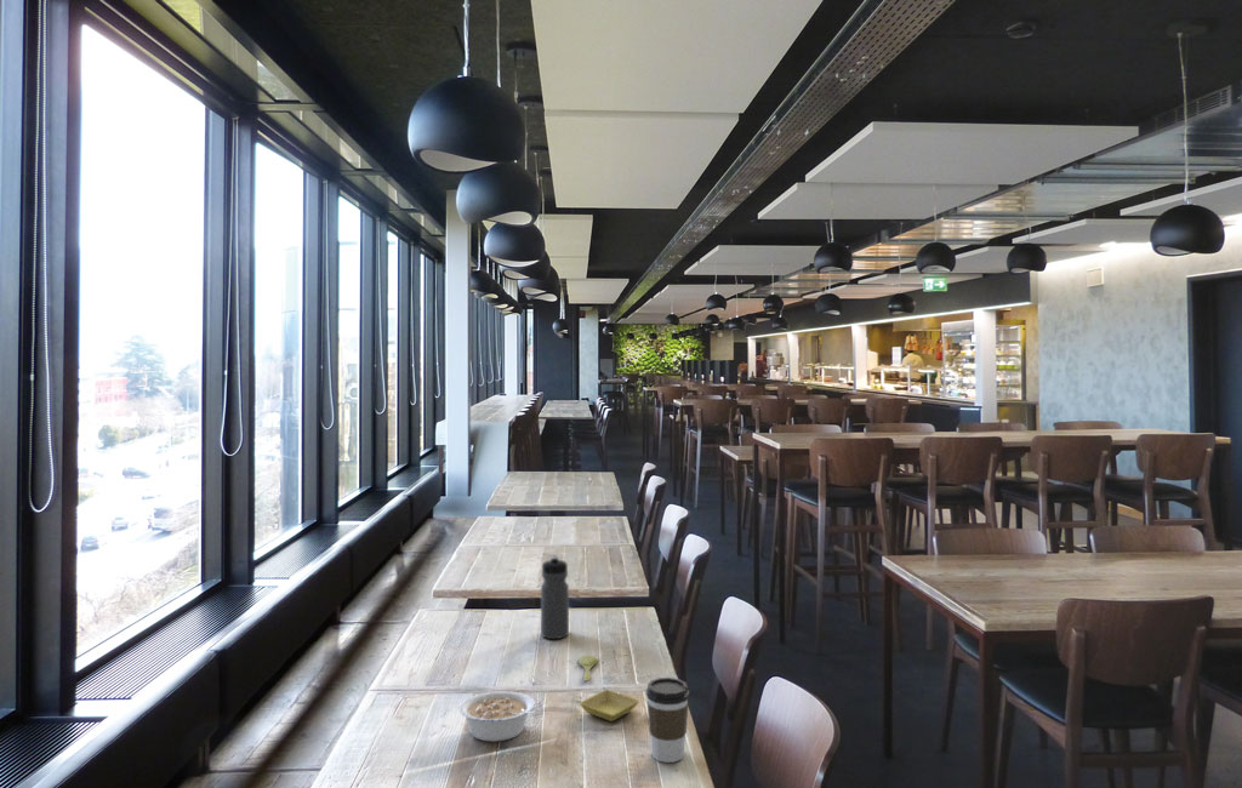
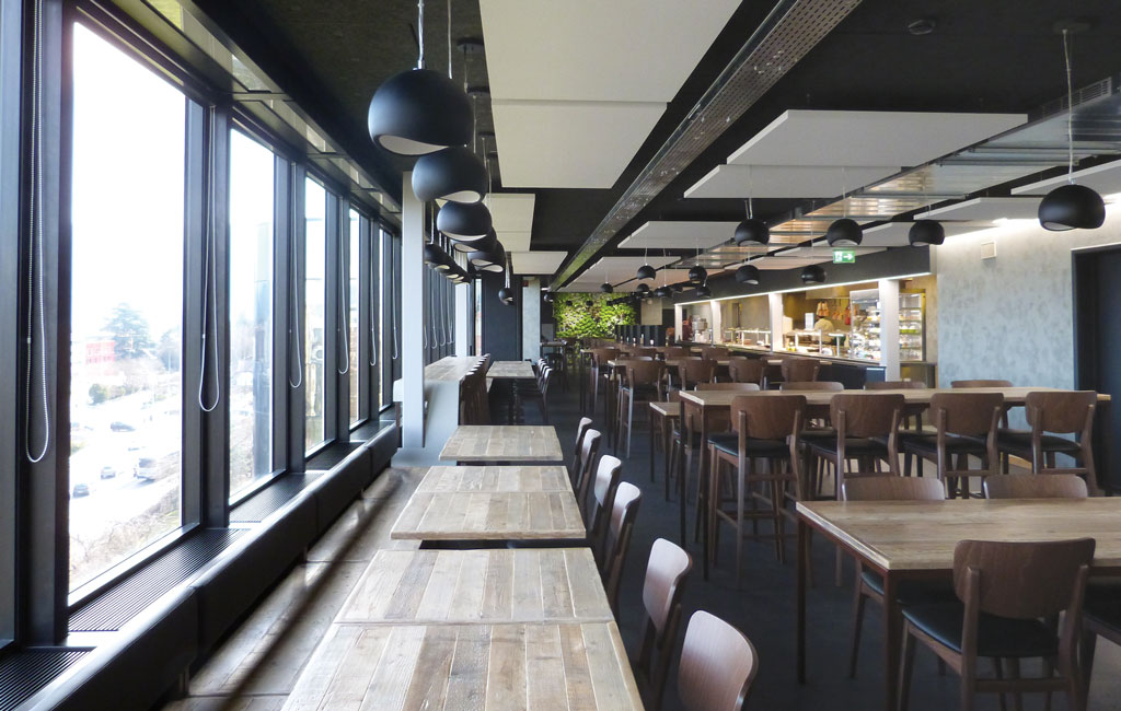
- water bottle [540,555,570,640]
- legume [458,690,541,743]
- saucer [579,689,640,723]
- spoon [577,653,599,683]
- coffee cup [645,676,690,764]
